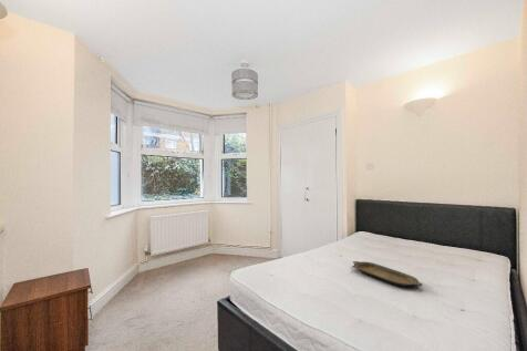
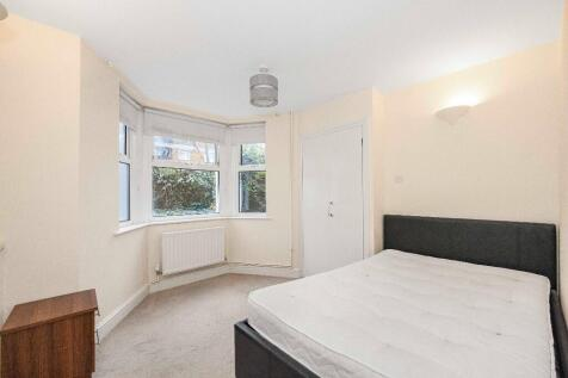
- serving tray [351,260,423,288]
